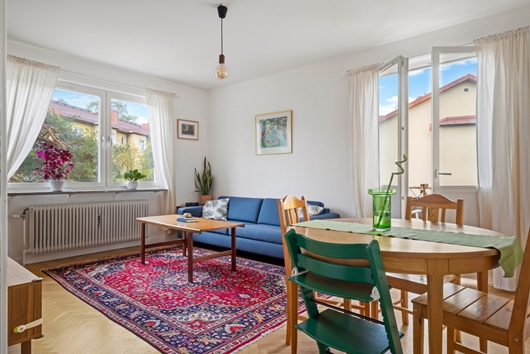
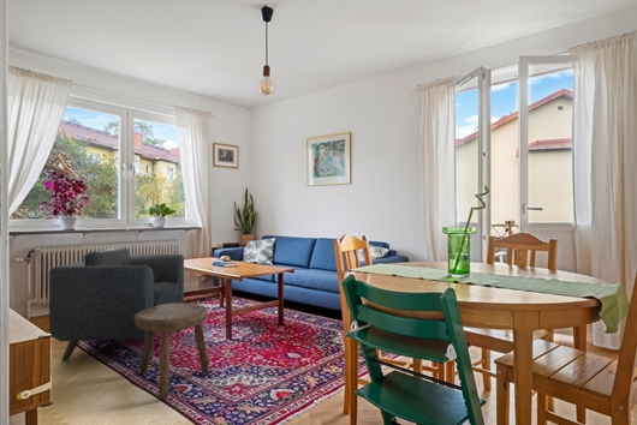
+ armchair [48,245,185,363]
+ stool [135,303,210,400]
